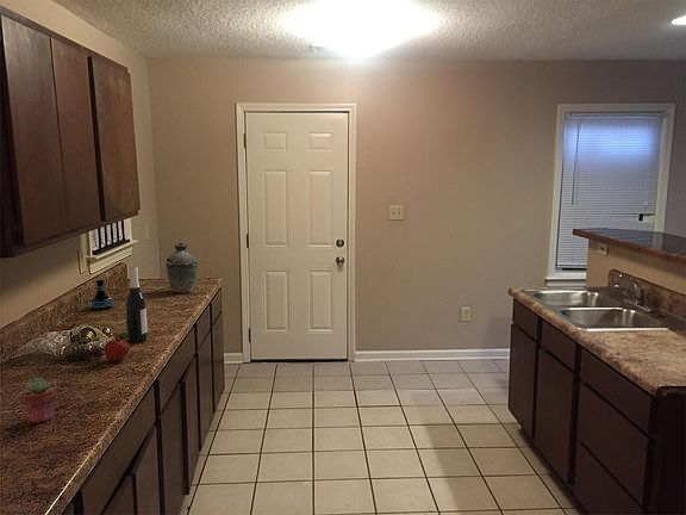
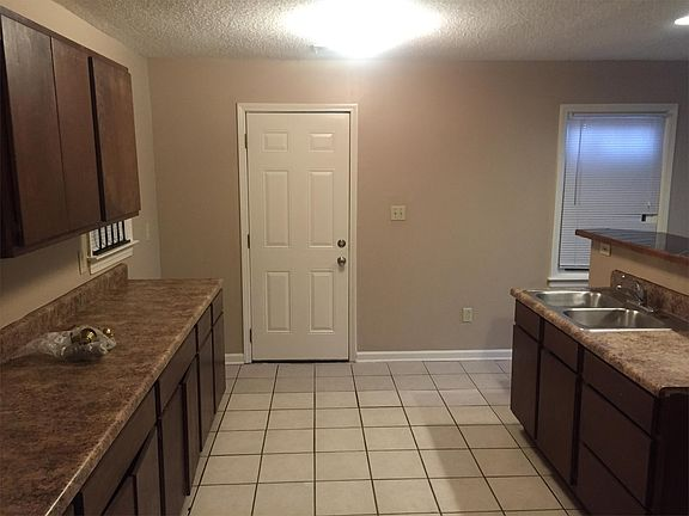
- potted succulent [18,377,58,424]
- wine bottle [124,265,149,343]
- tequila bottle [88,278,116,311]
- fruit [102,331,131,362]
- kettle [164,241,199,294]
